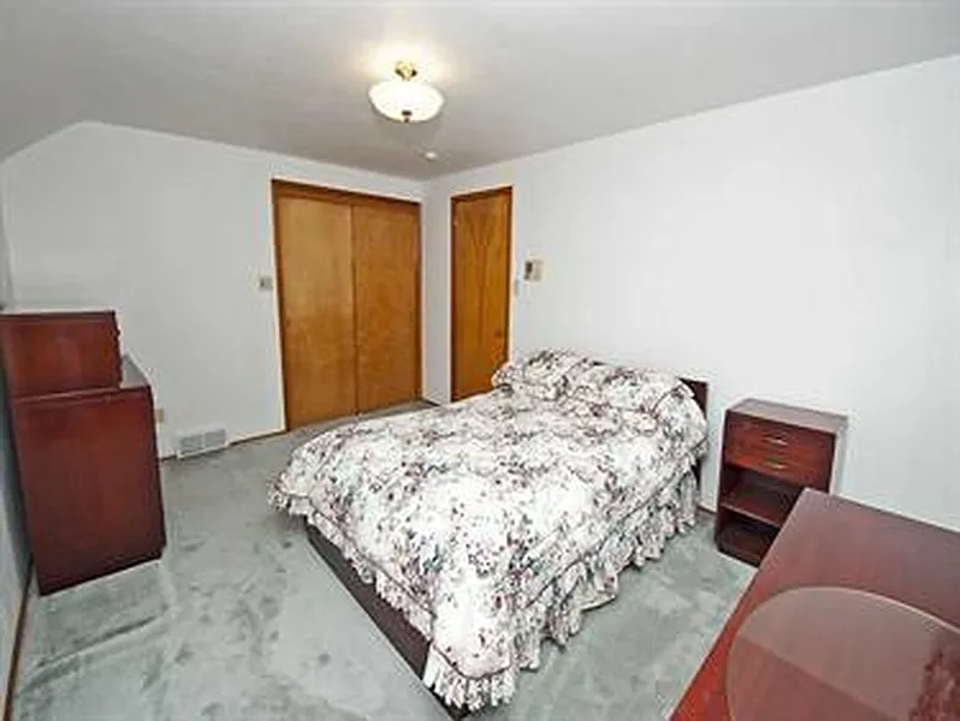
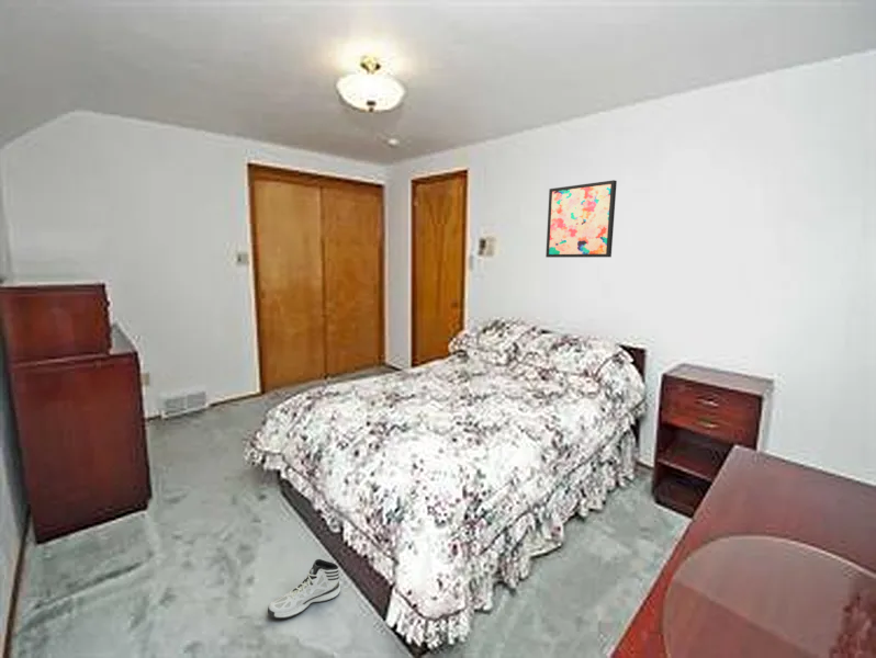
+ wall art [544,179,618,259]
+ sneaker [267,558,341,620]
